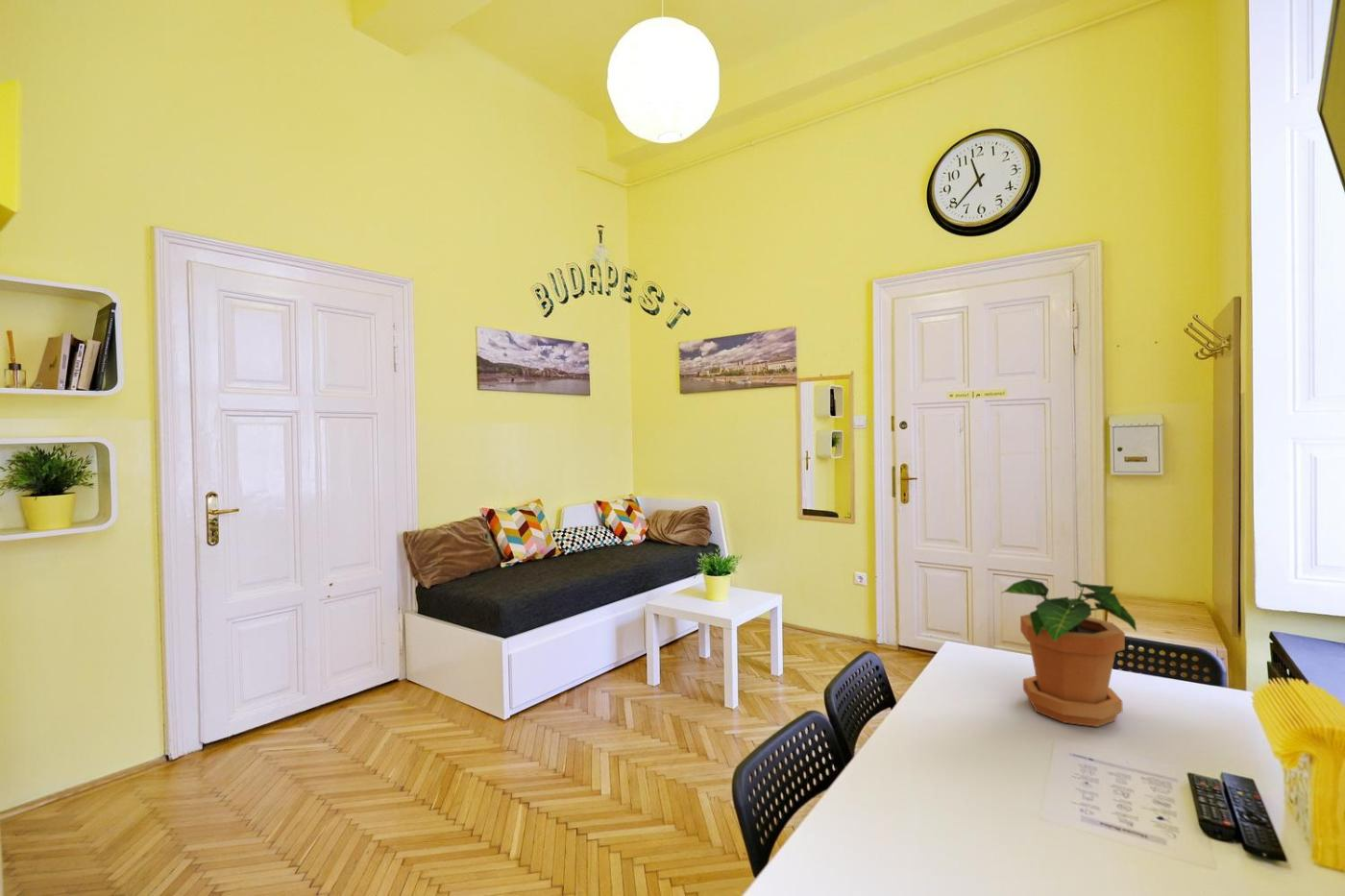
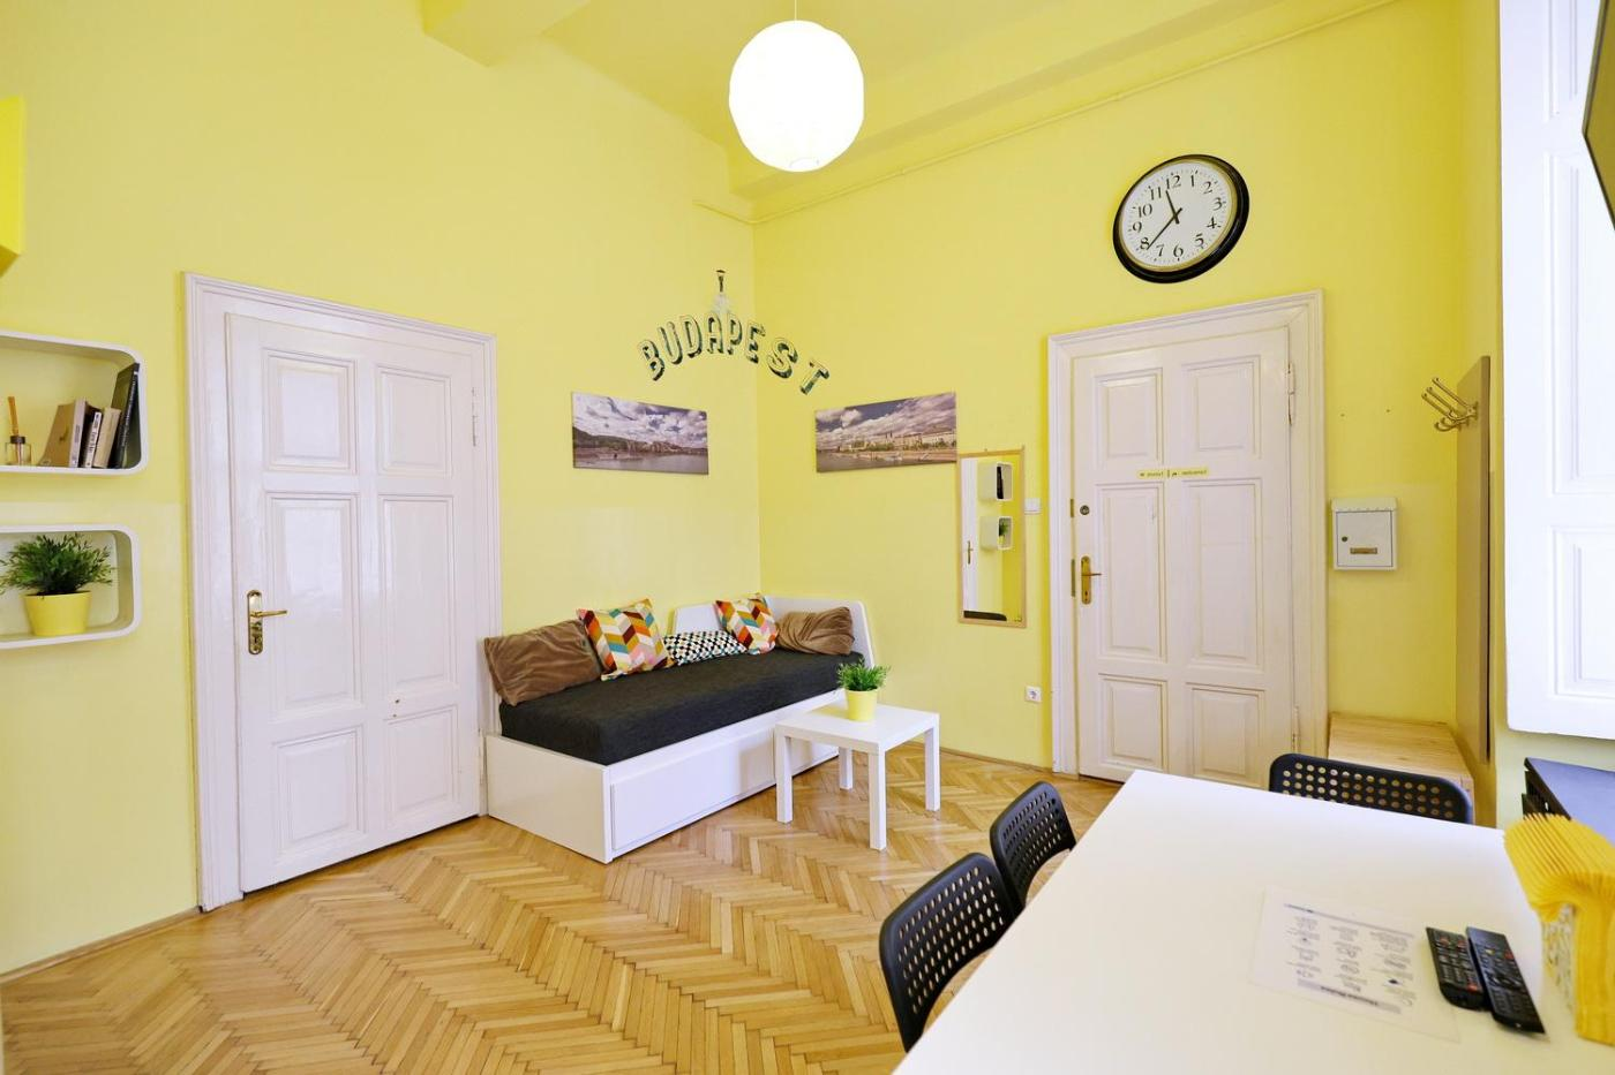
- potted plant [1000,578,1137,728]
